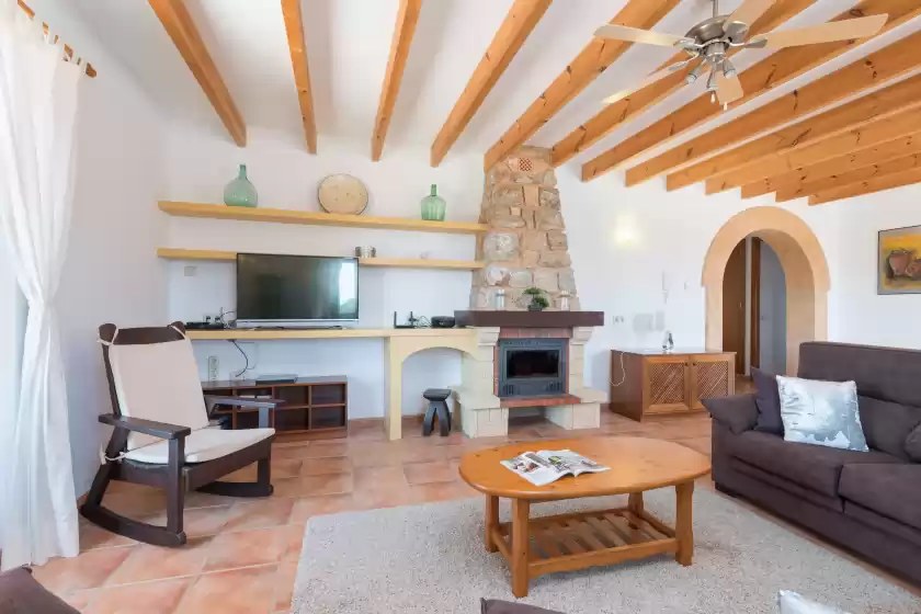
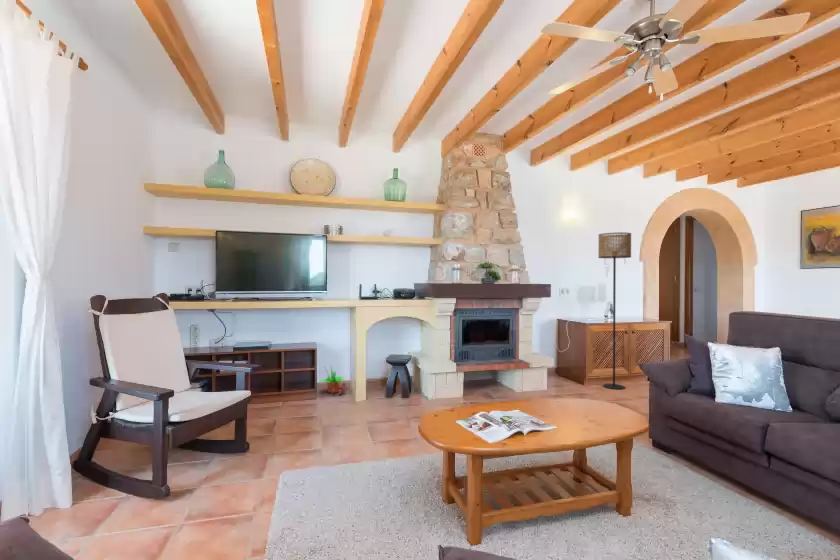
+ floor lamp [597,231,632,390]
+ potted plant [317,364,347,395]
